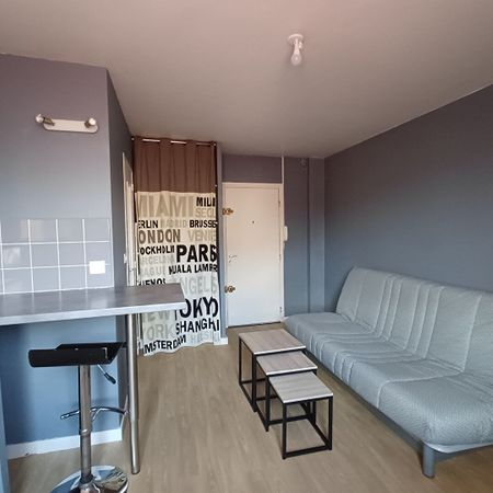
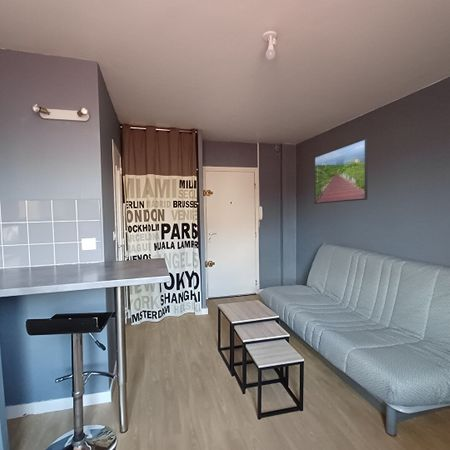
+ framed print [313,137,368,205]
